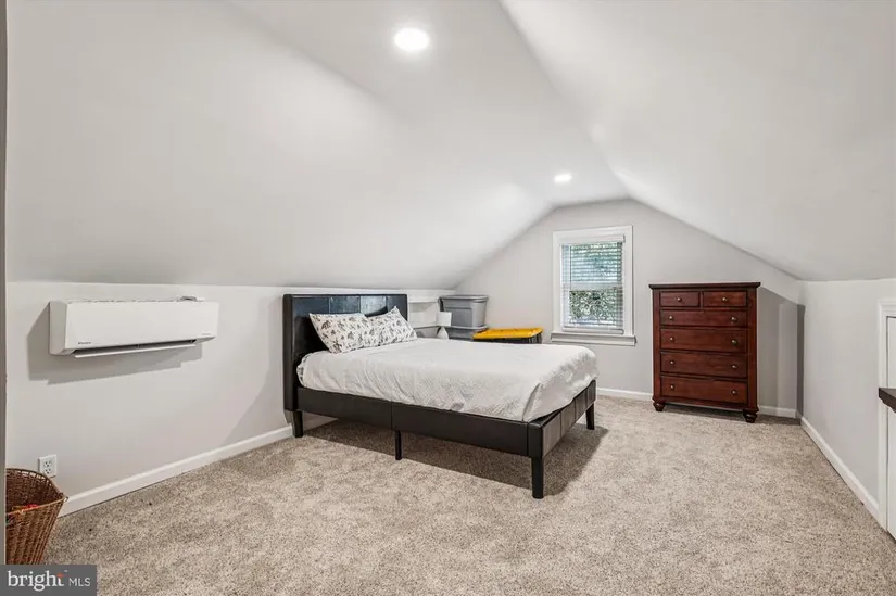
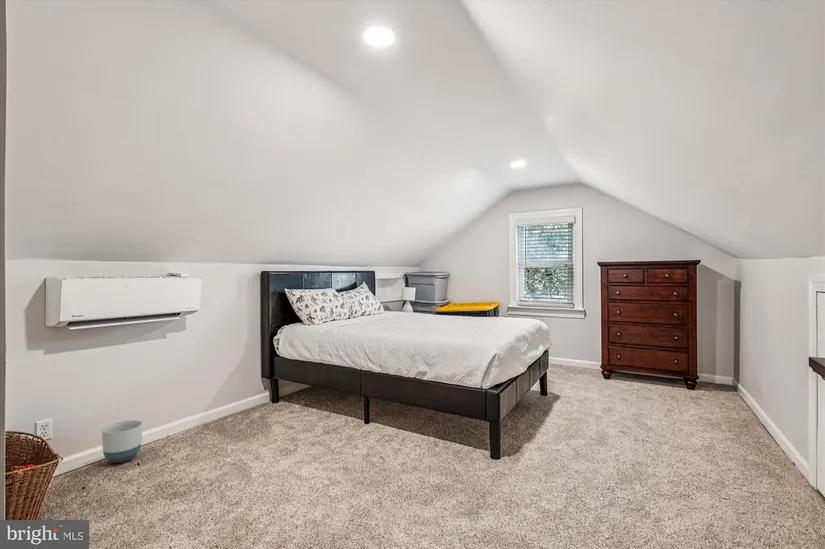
+ planter [101,419,143,464]
